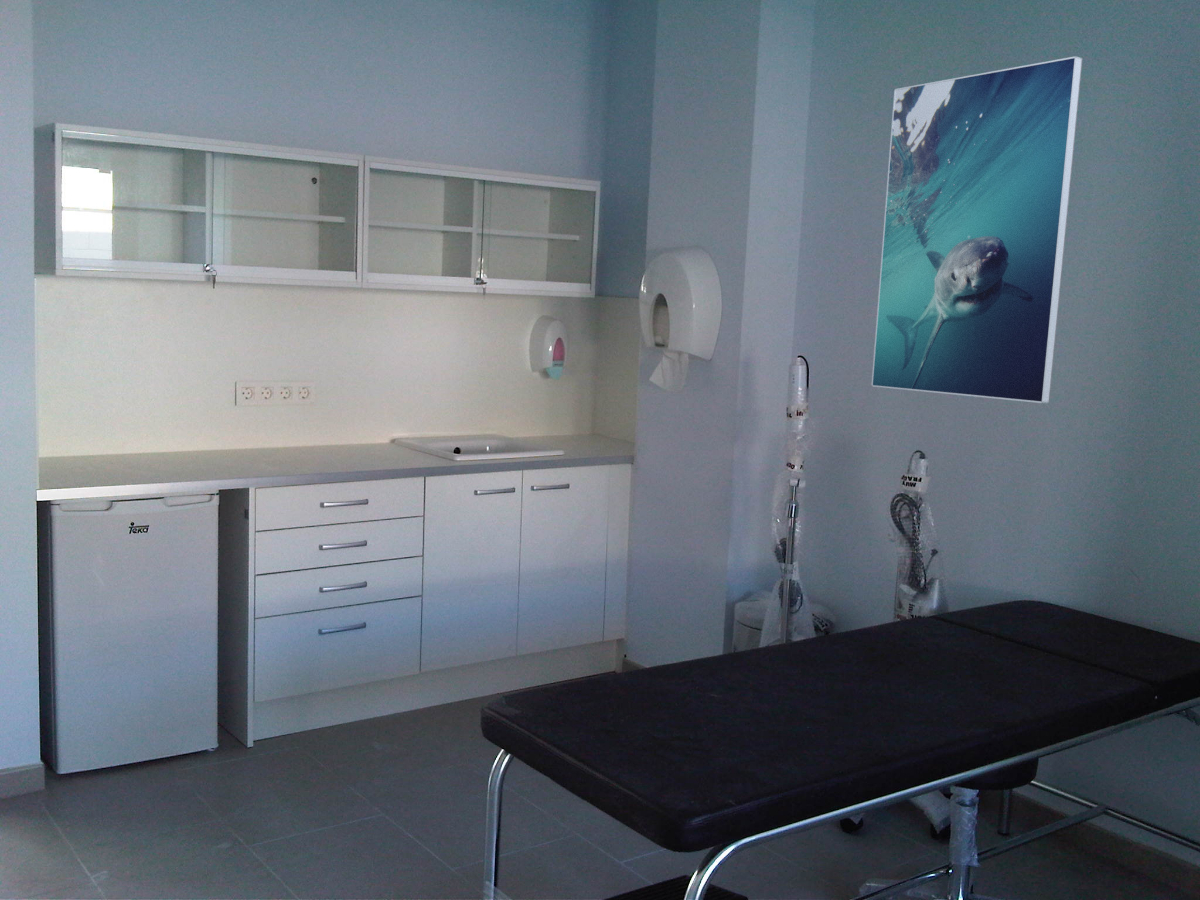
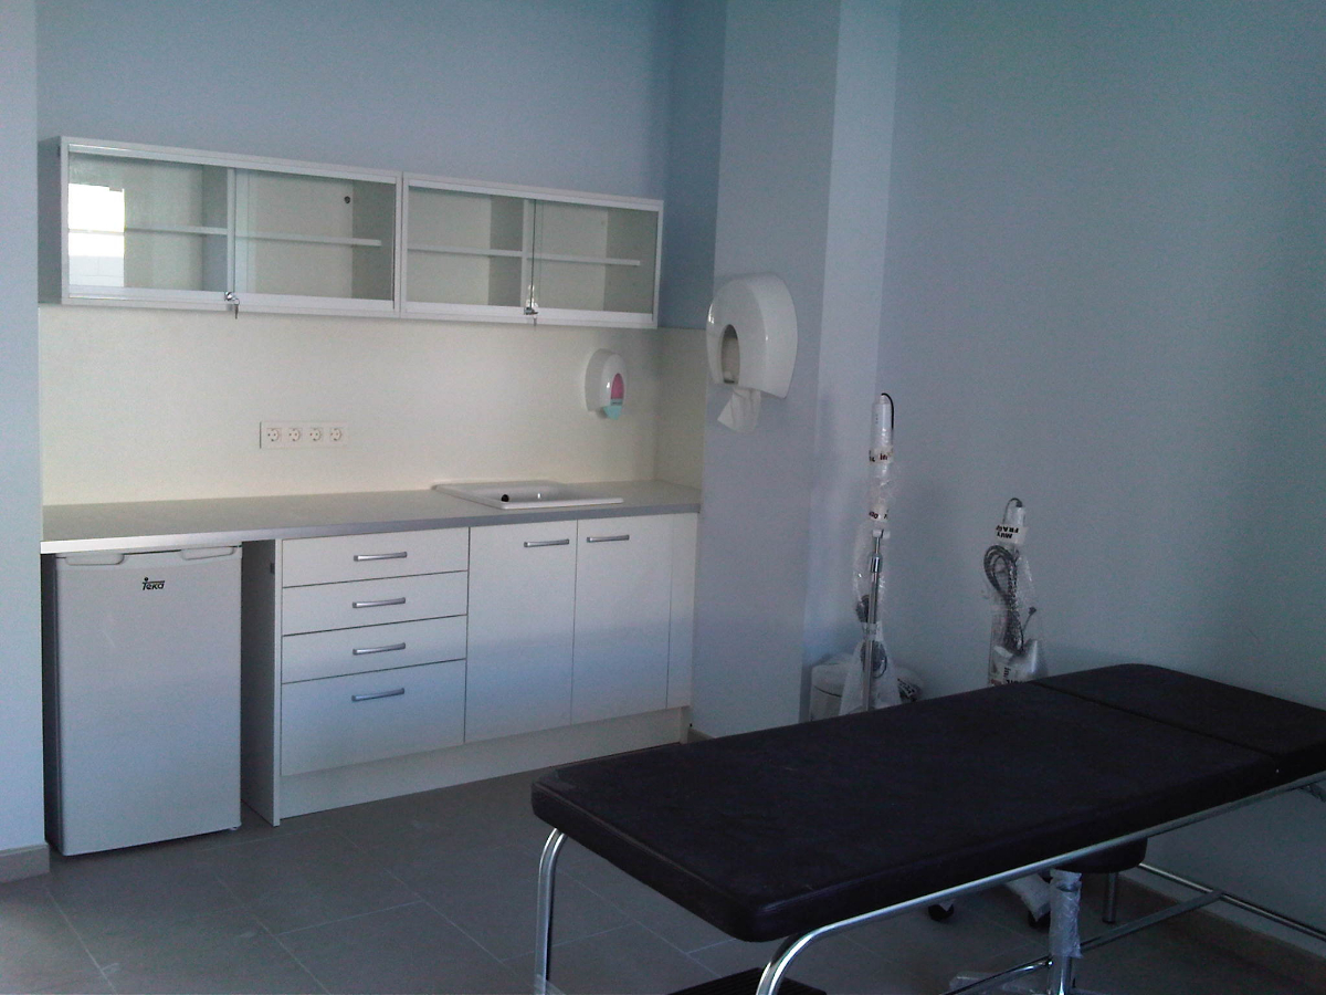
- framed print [870,55,1084,404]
